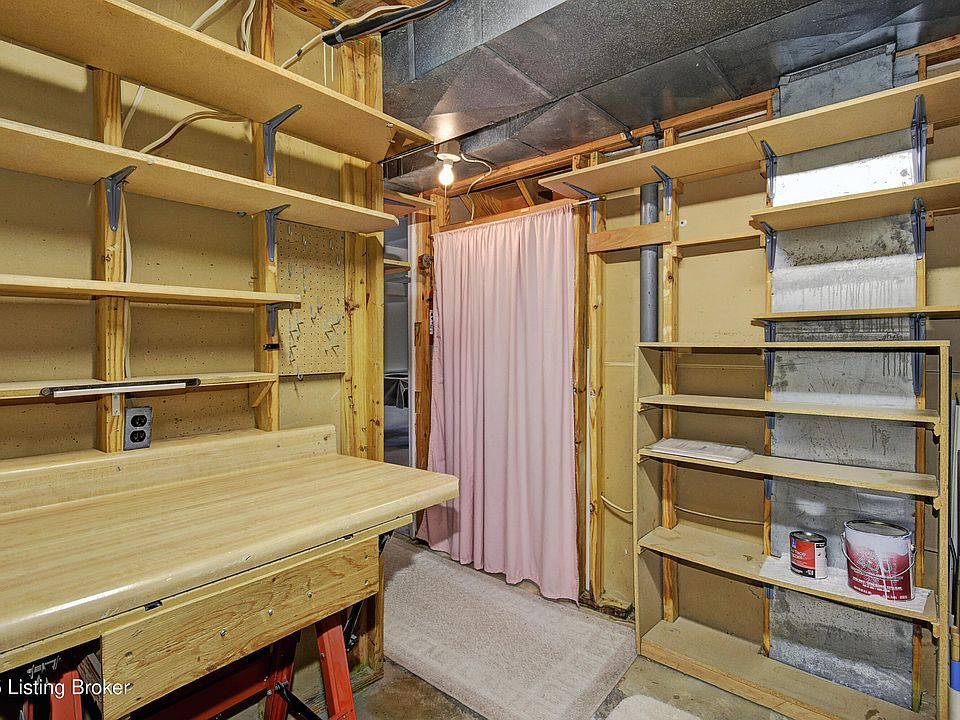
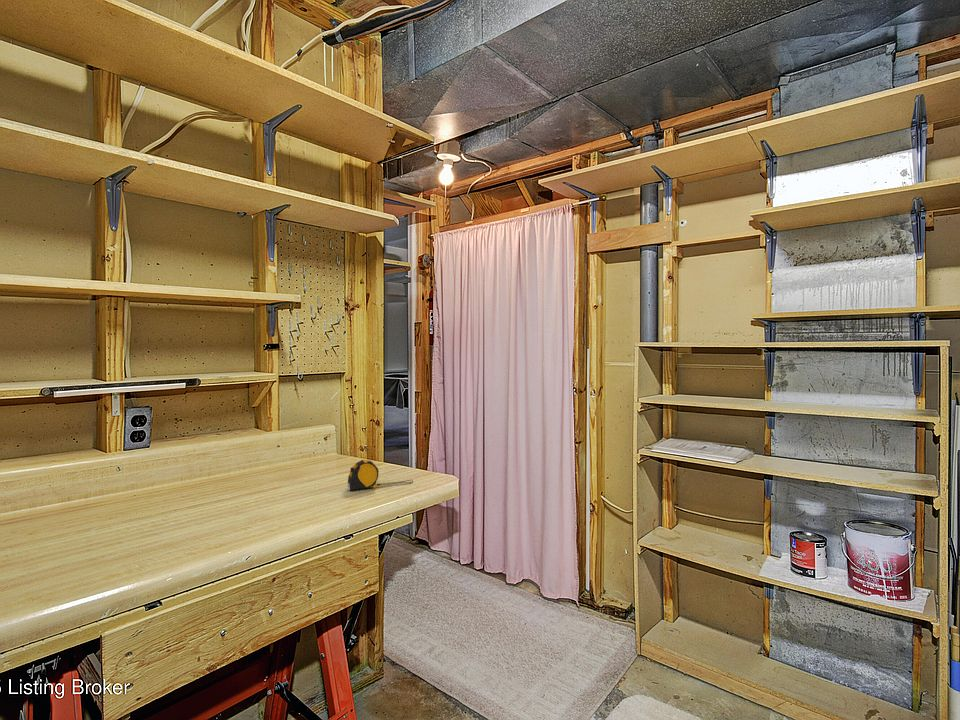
+ tape measure [346,459,414,491]
